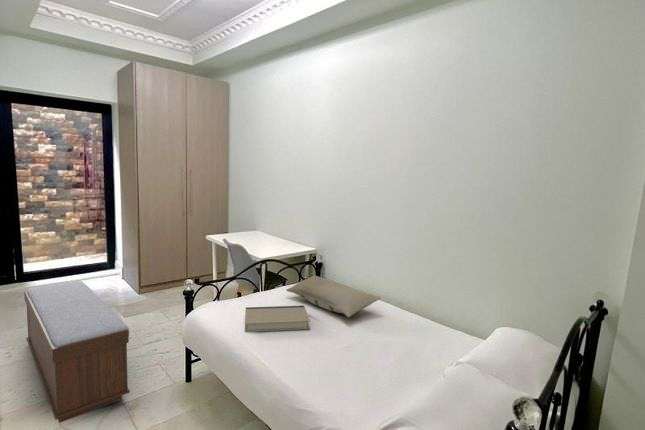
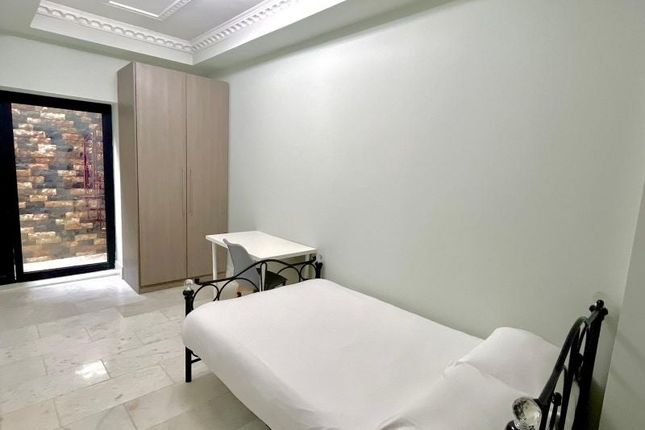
- pillow [285,275,382,318]
- bench [23,279,131,424]
- book [244,305,311,333]
